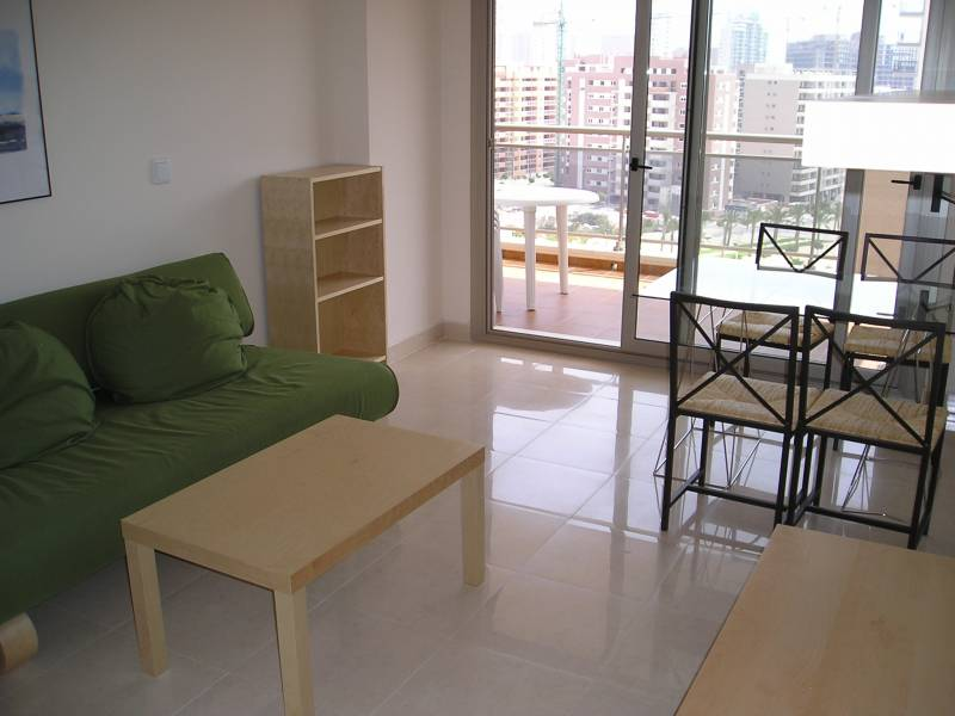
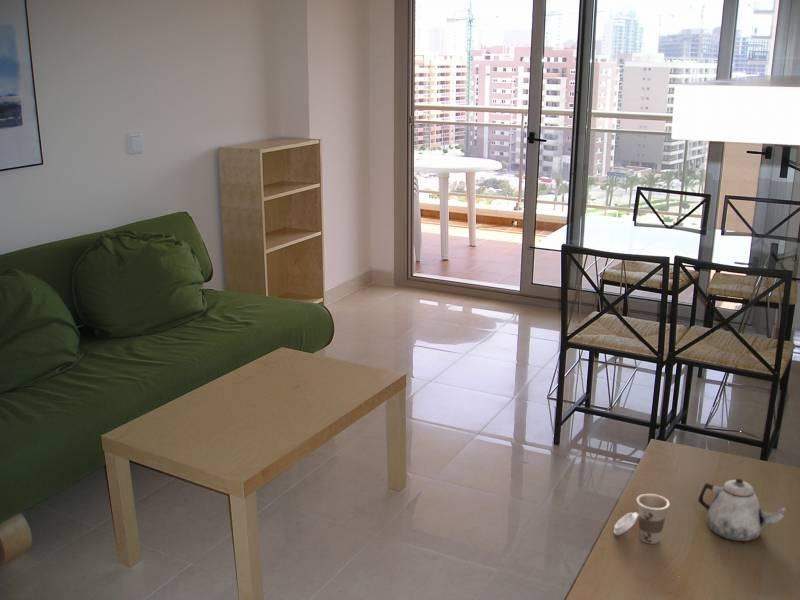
+ teapot [697,478,790,542]
+ cup [613,493,670,545]
